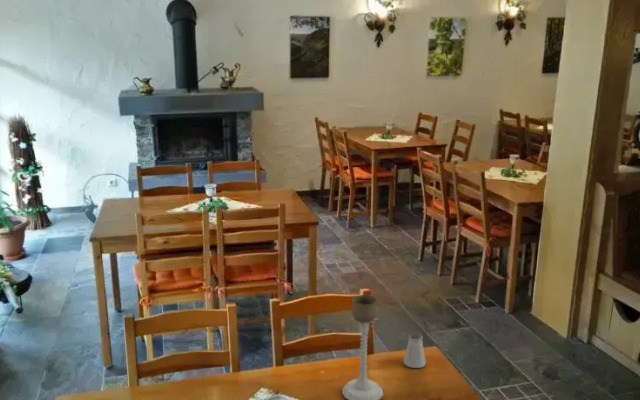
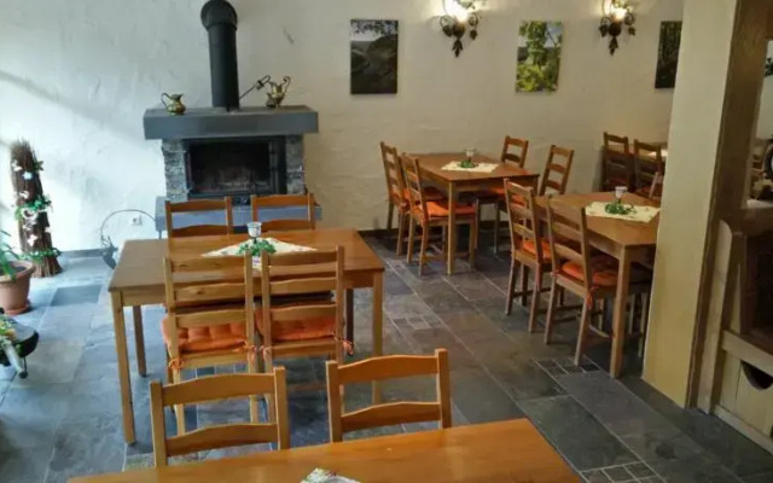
- saltshaker [402,331,427,369]
- candle holder [341,294,384,400]
